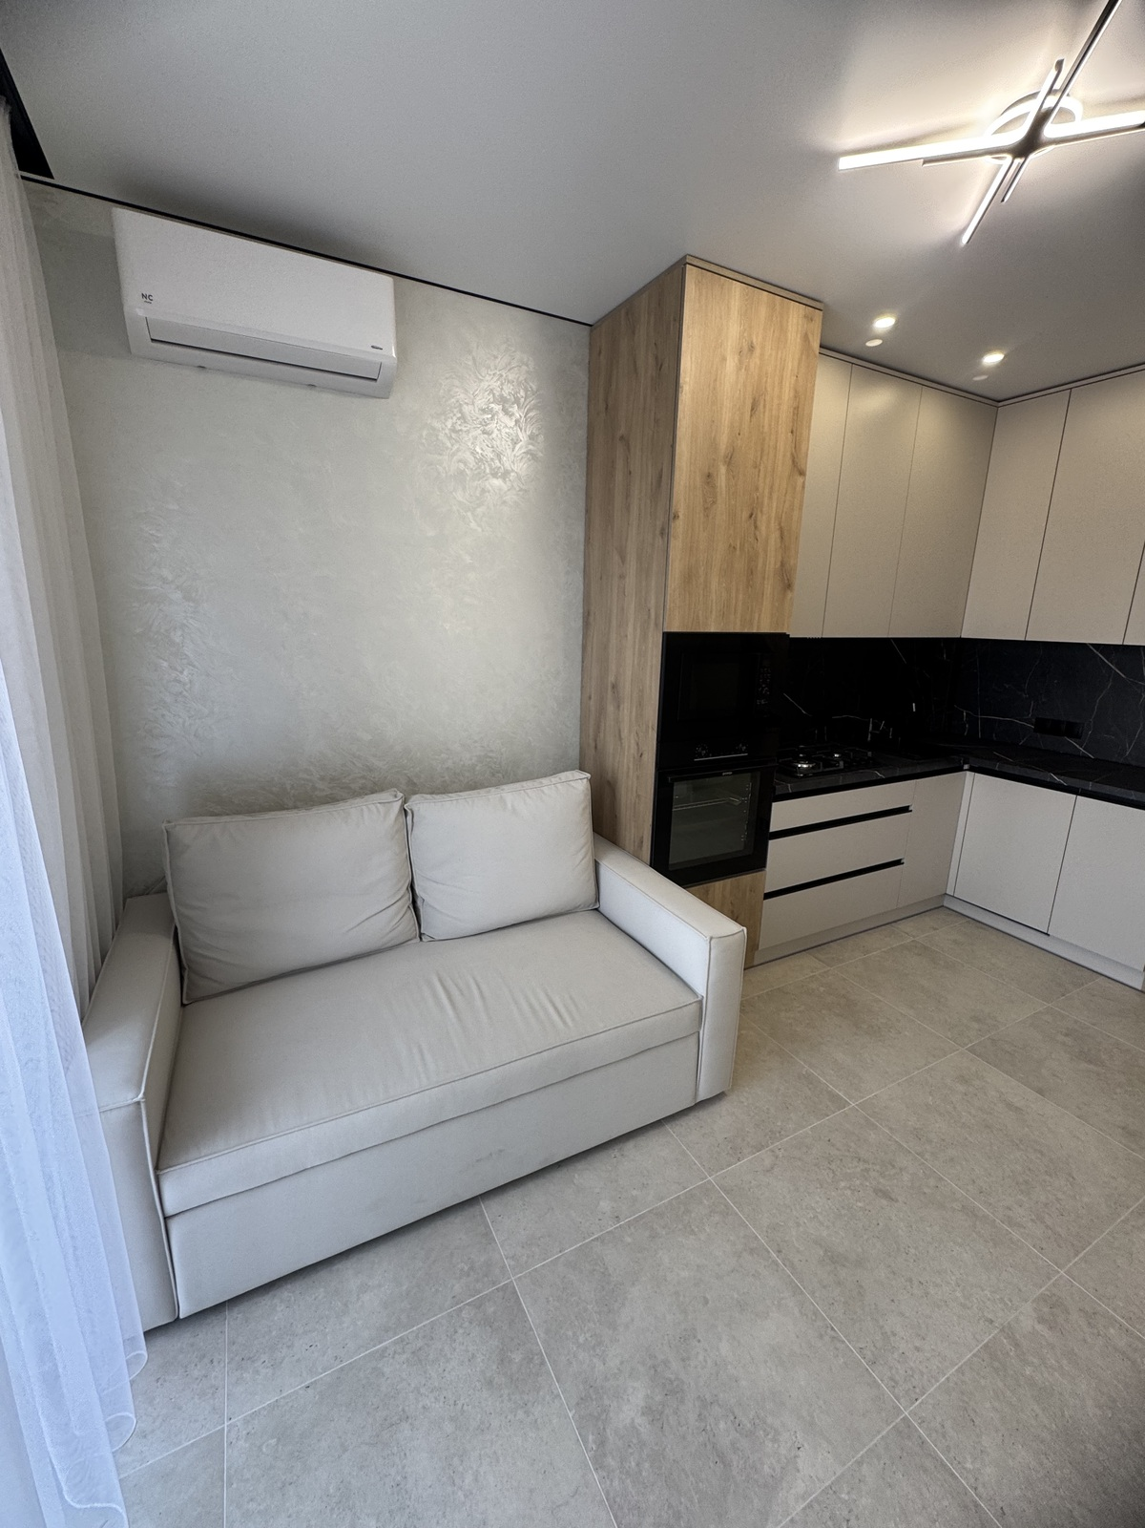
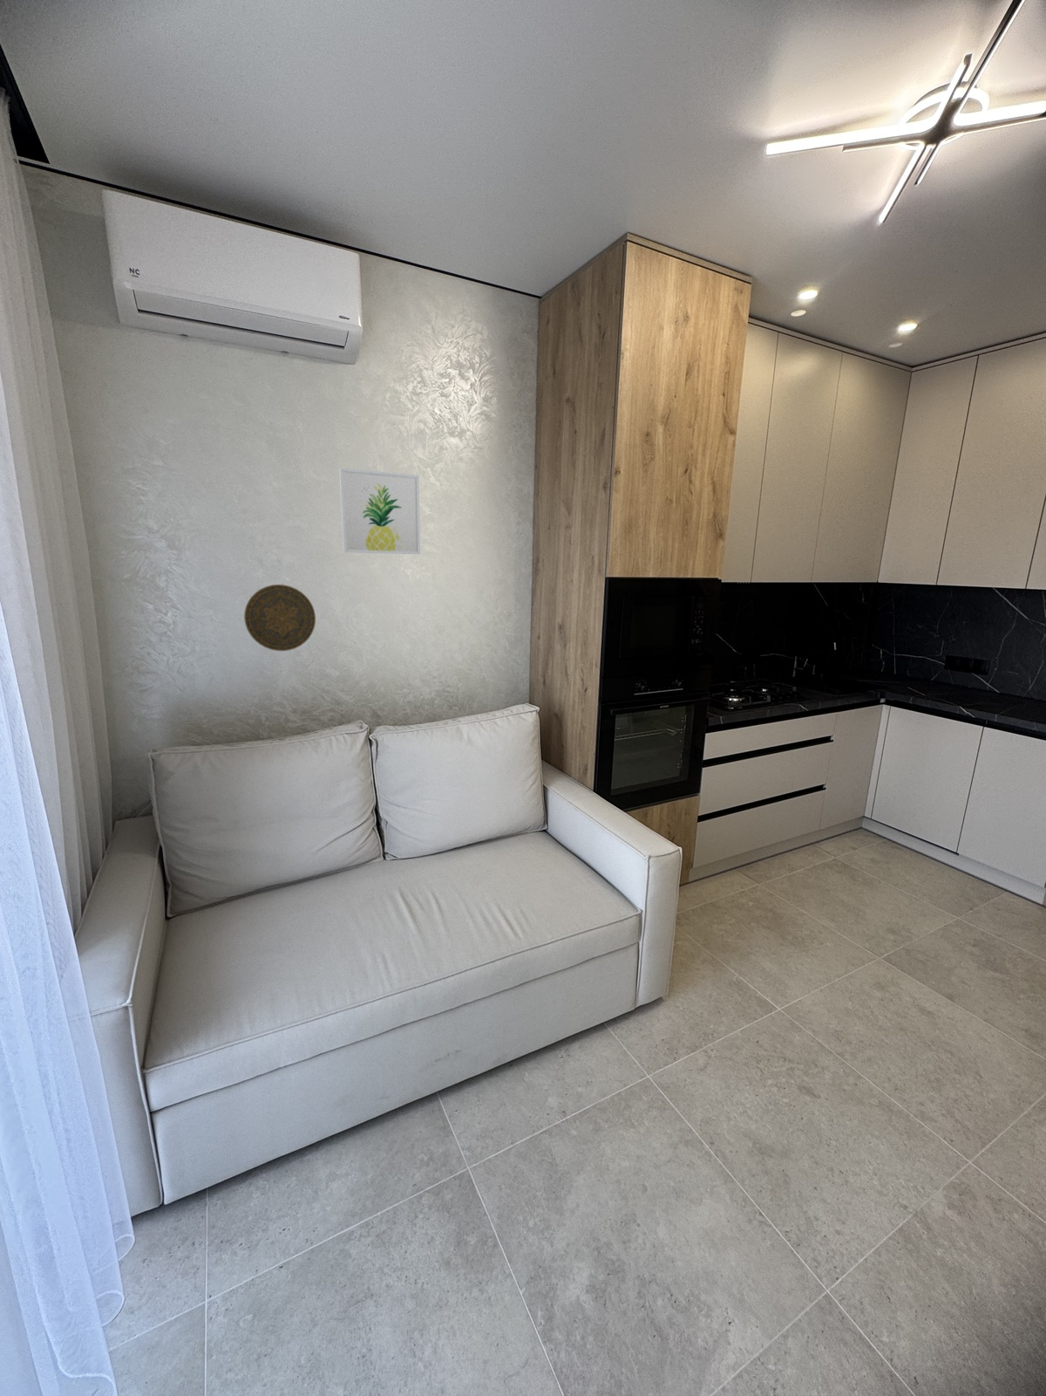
+ wall art [338,467,421,555]
+ decorative plate [243,584,316,652]
